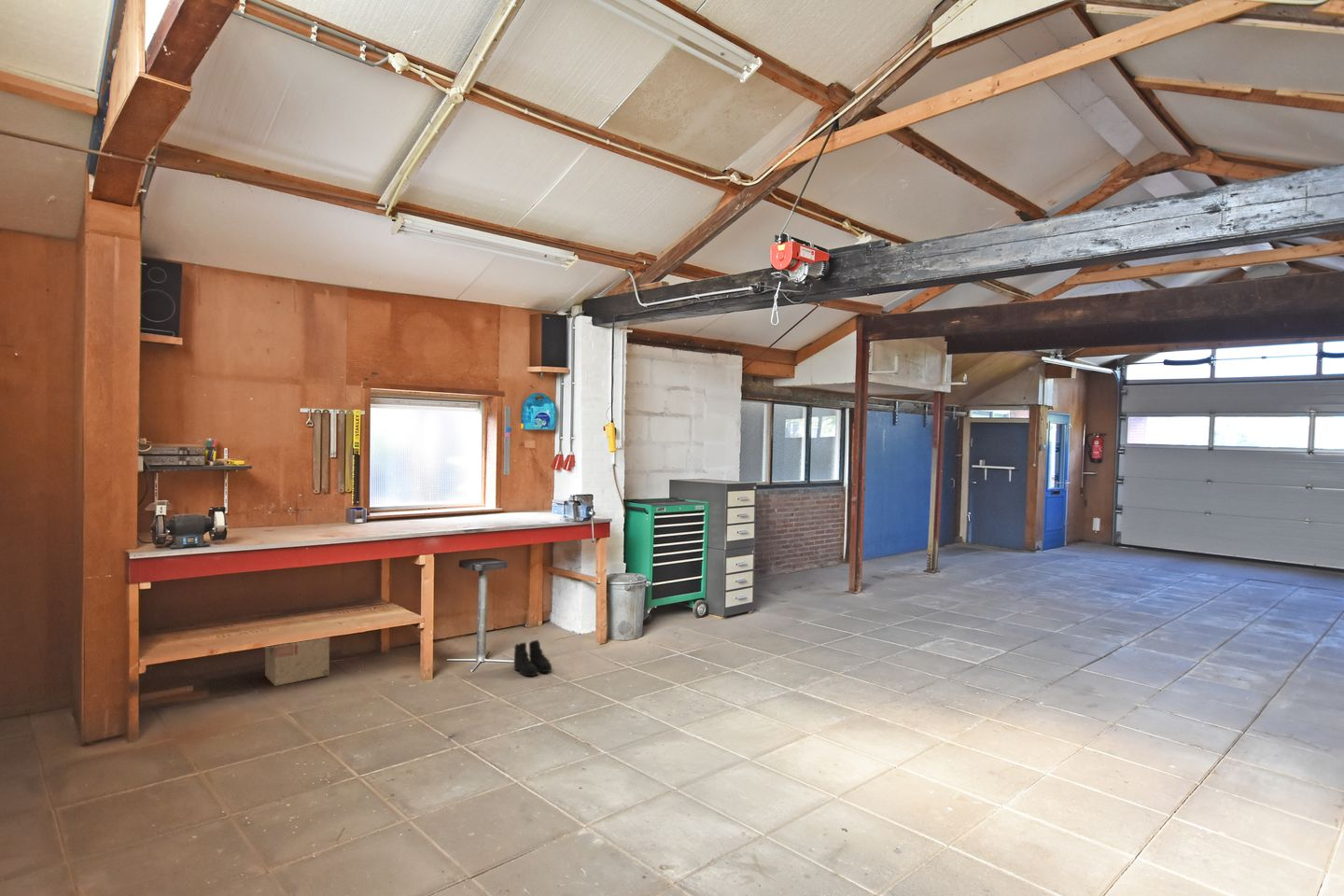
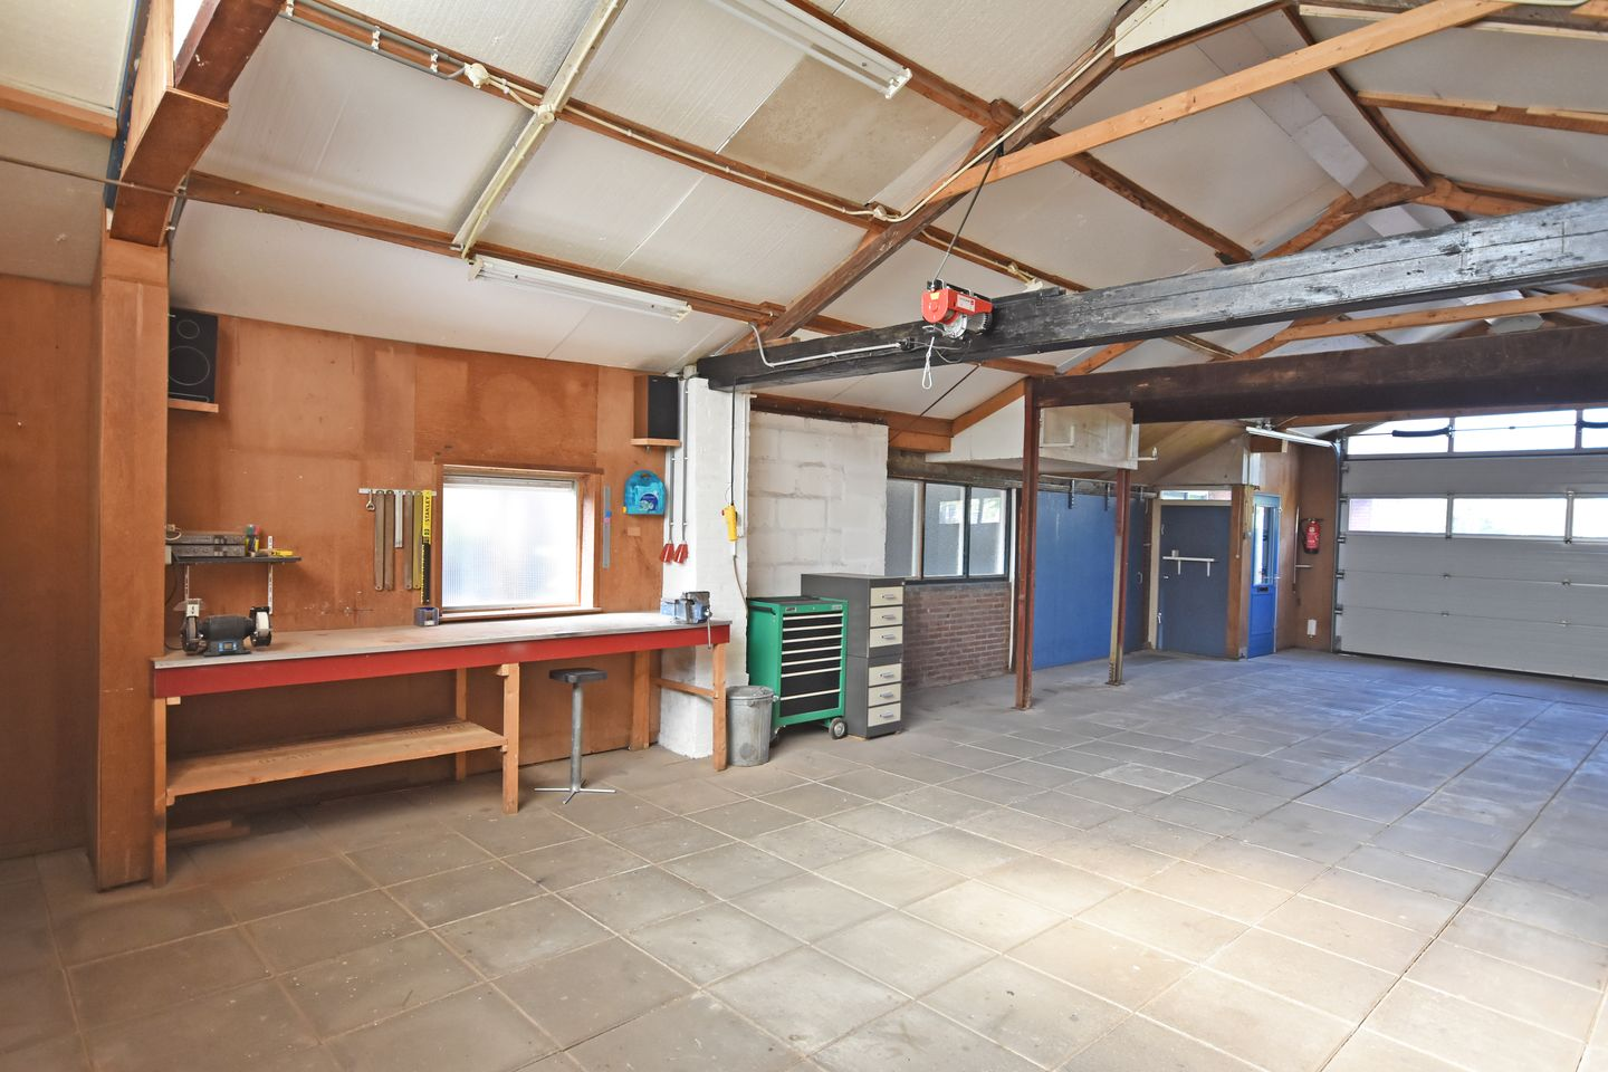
- boots [513,639,553,678]
- cardboard box [264,637,330,687]
